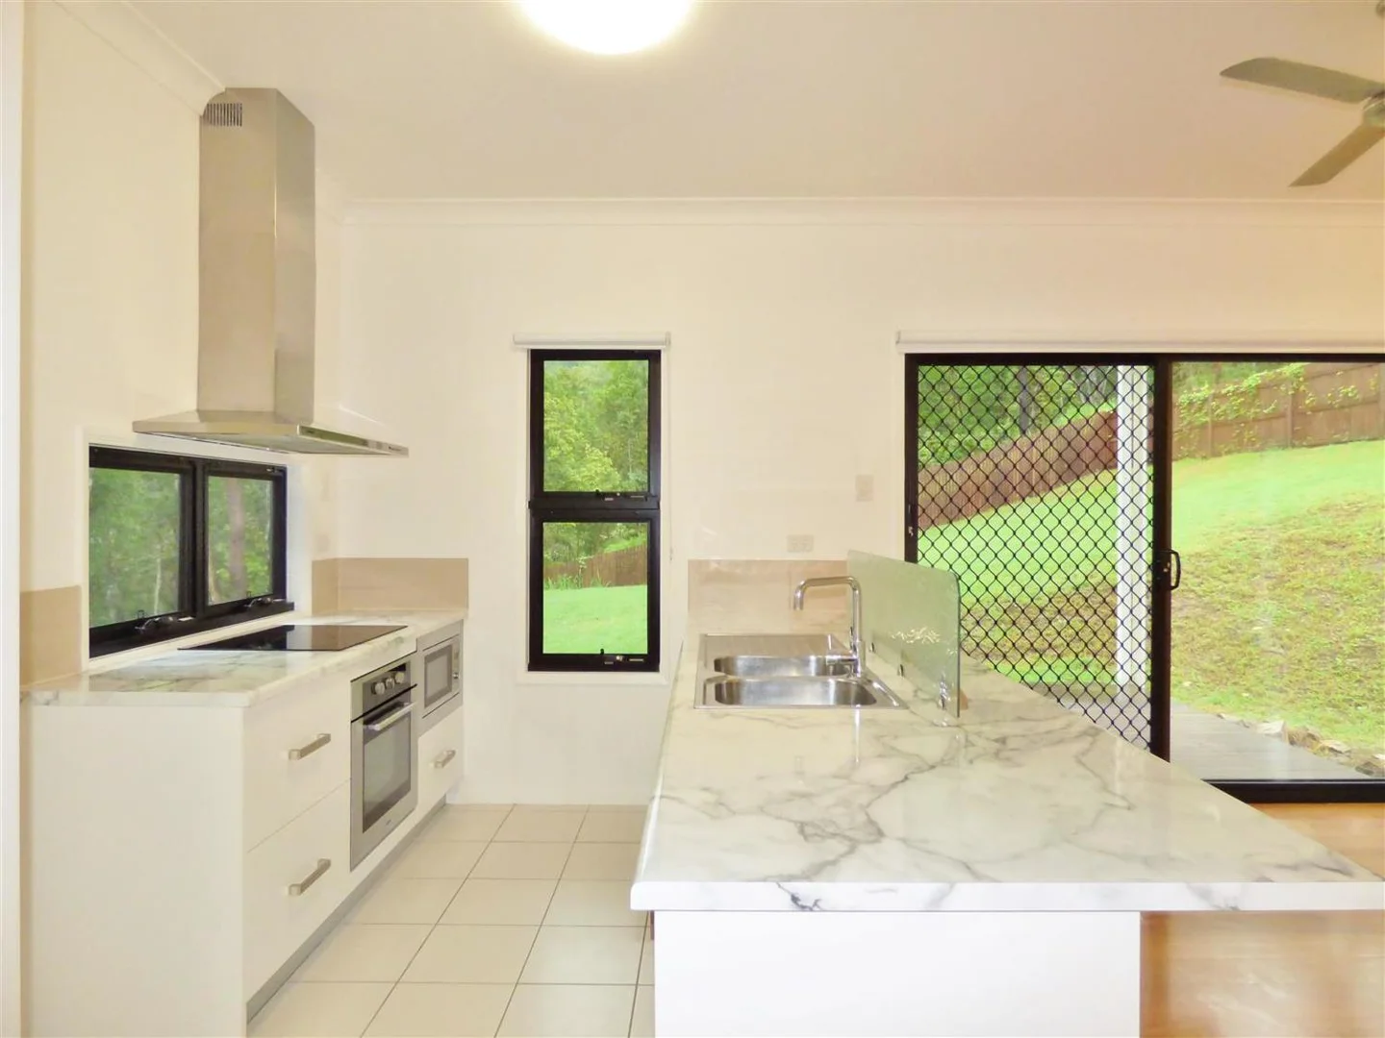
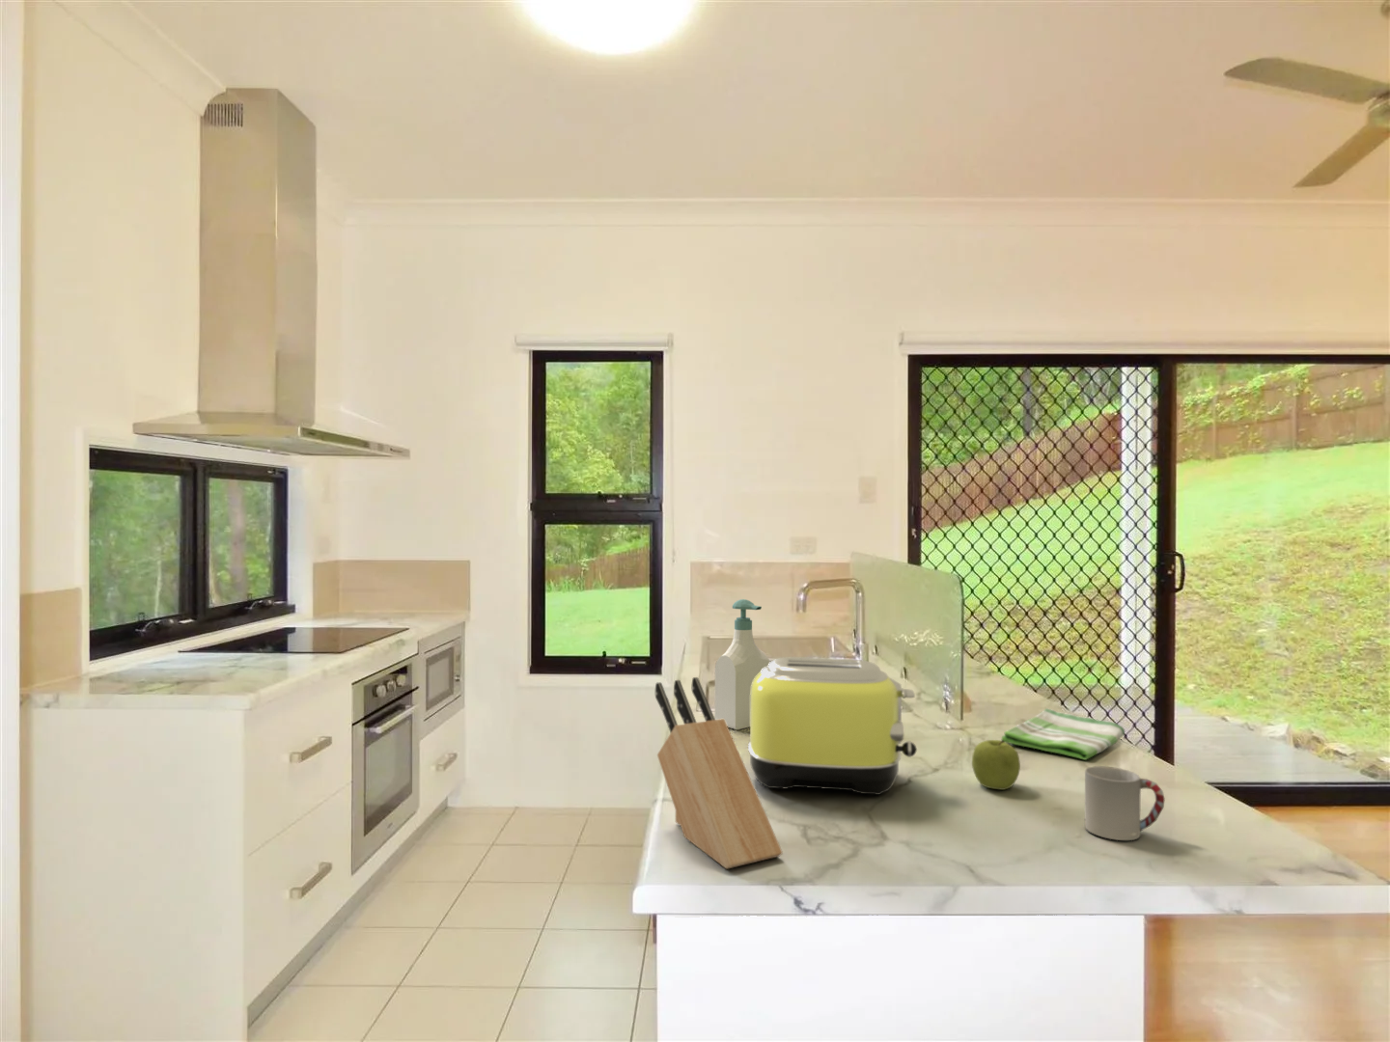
+ fruit [971,739,1021,791]
+ toaster [748,656,918,796]
+ soap bottle [715,599,771,730]
+ cup [1084,765,1166,842]
+ knife block [655,676,784,870]
+ dish towel [1001,707,1125,761]
